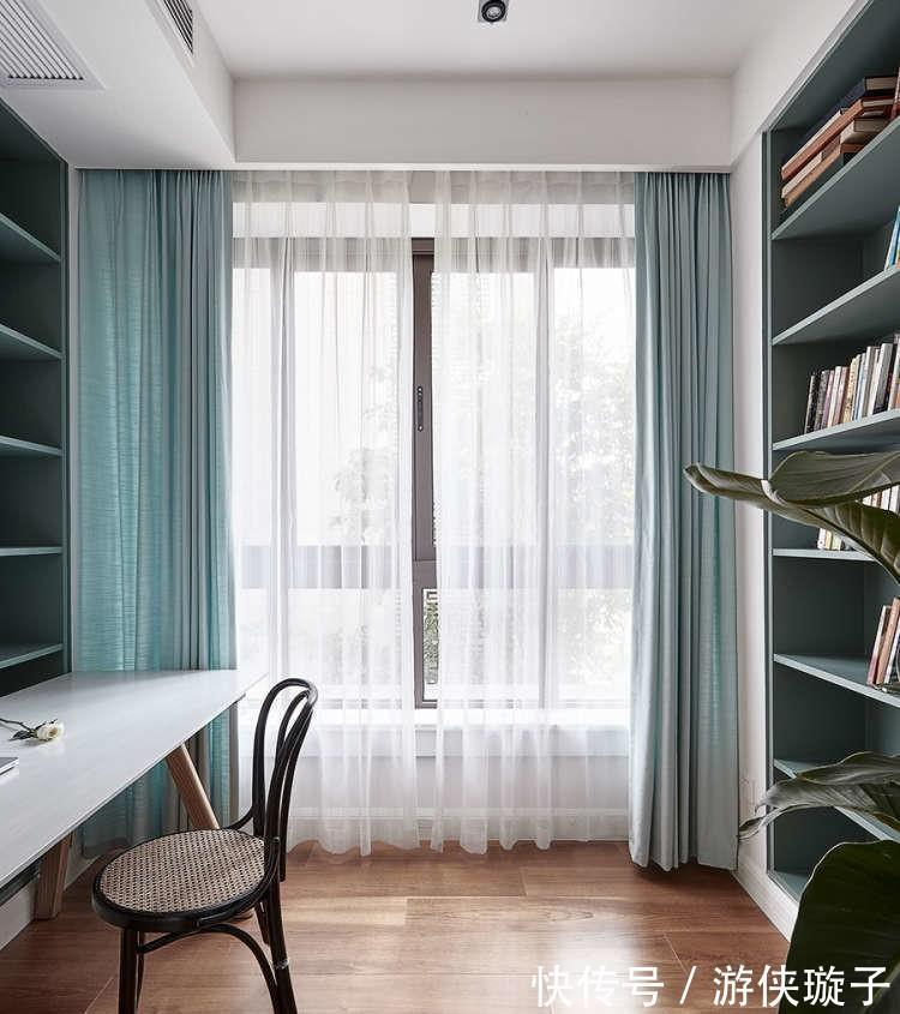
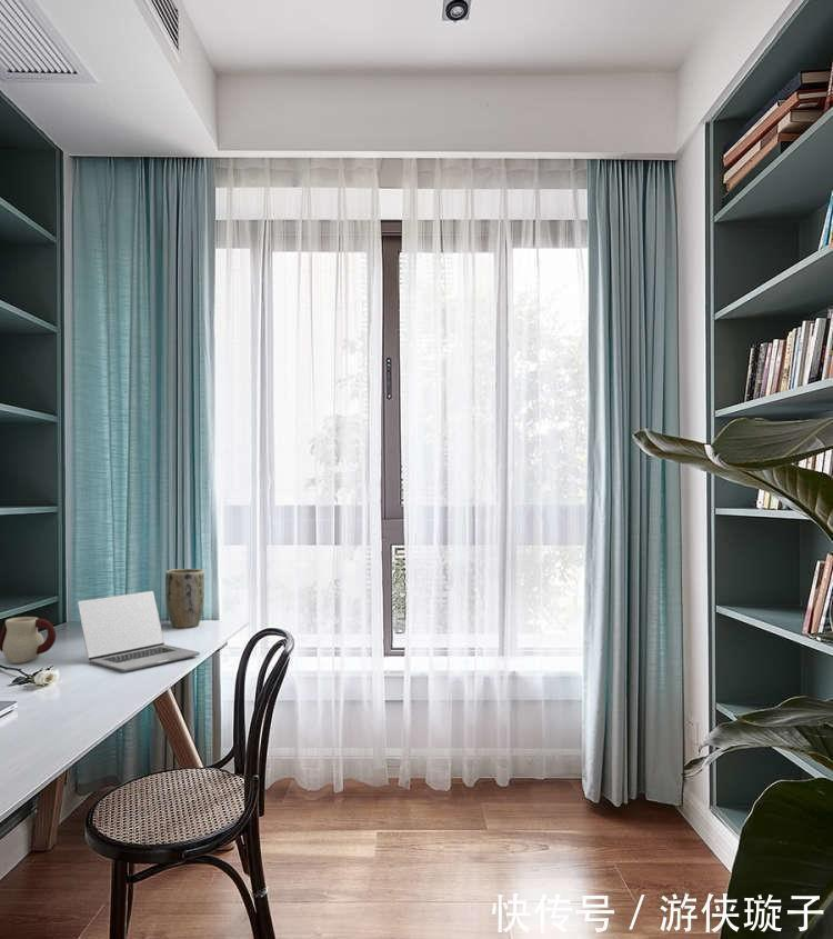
+ laptop [77,590,201,673]
+ plant pot [164,568,205,629]
+ mug [0,616,57,665]
